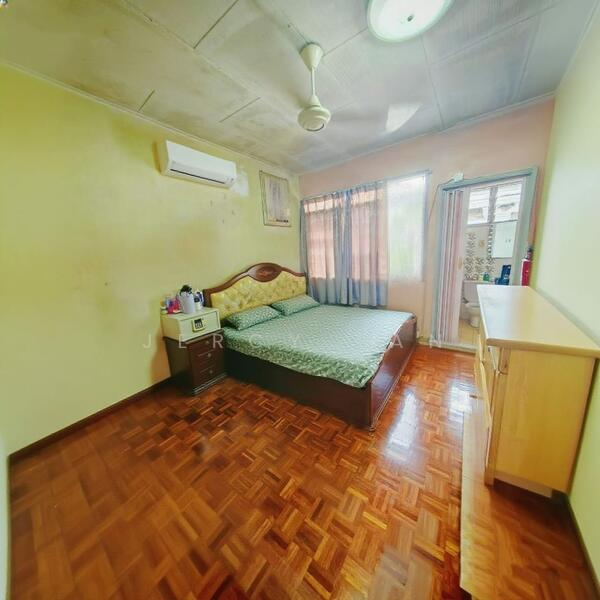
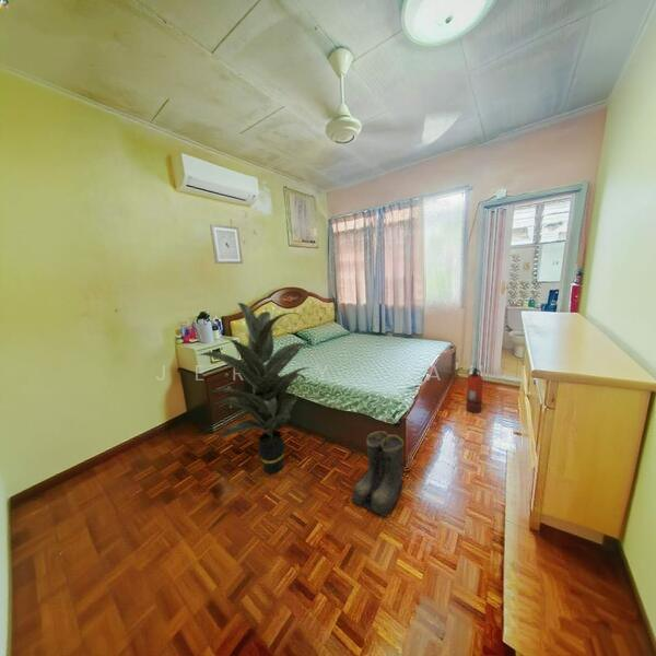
+ indoor plant [198,302,313,475]
+ wall art [209,223,244,265]
+ boots [351,431,405,517]
+ fire extinguisher [465,366,484,414]
